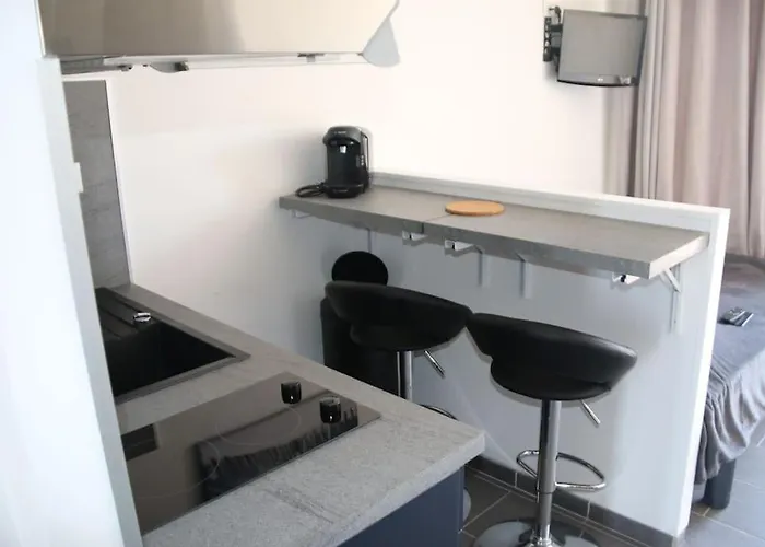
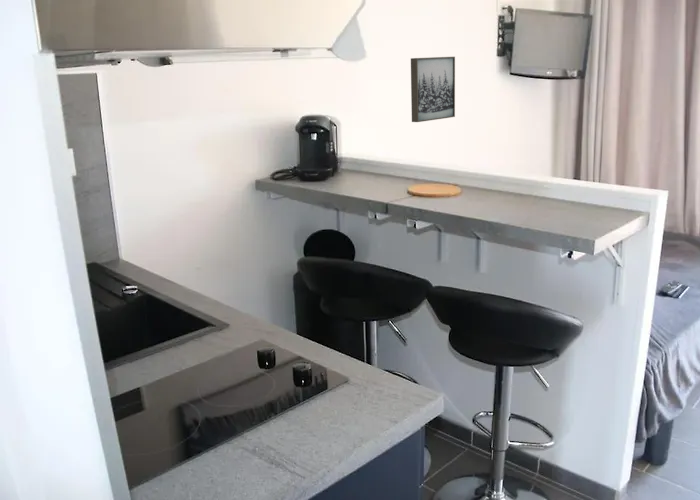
+ wall art [410,56,456,123]
